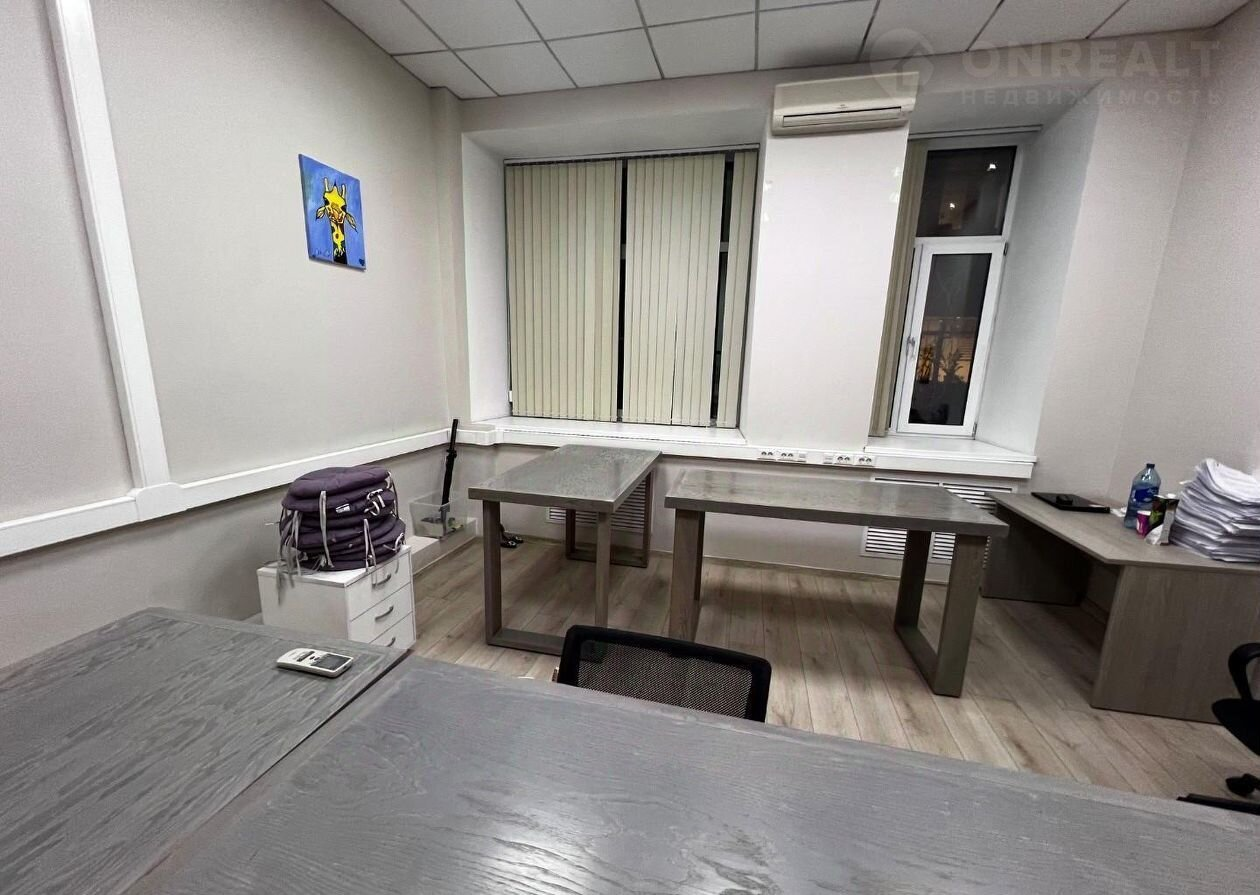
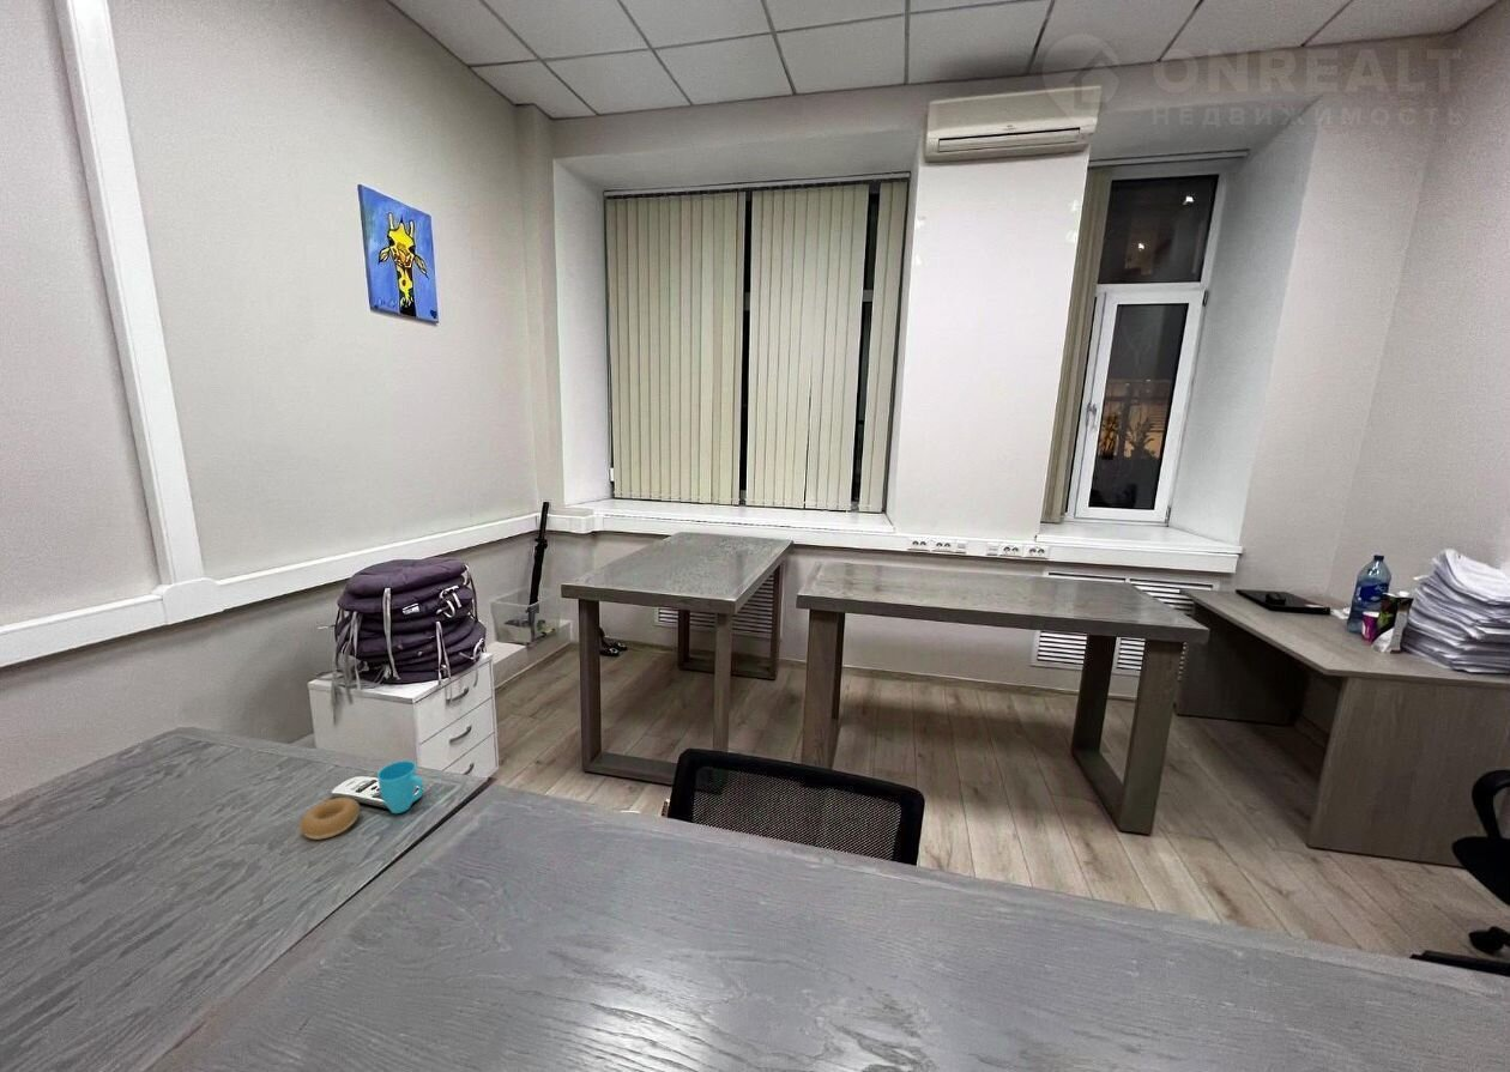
+ cup [298,759,425,841]
